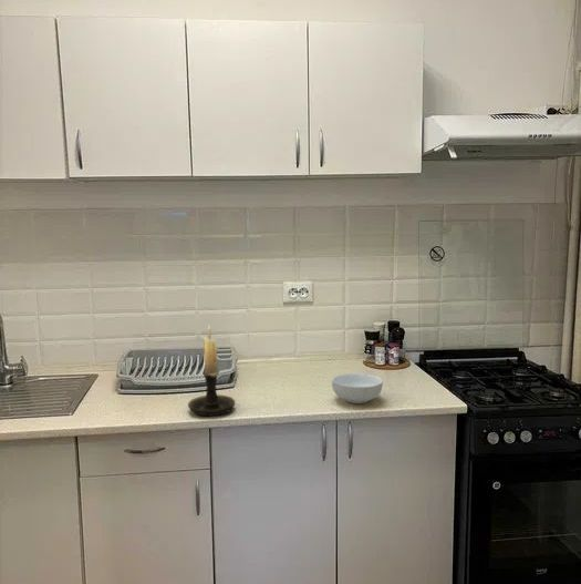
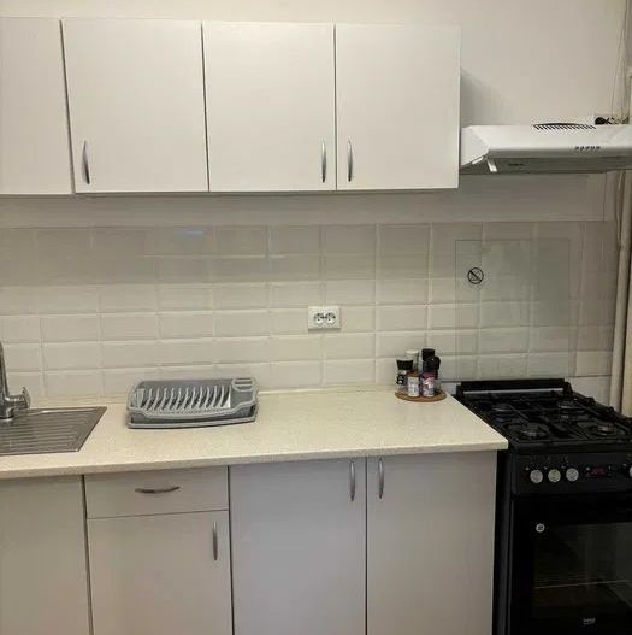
- candle holder [187,325,236,417]
- cereal bowl [331,372,384,404]
